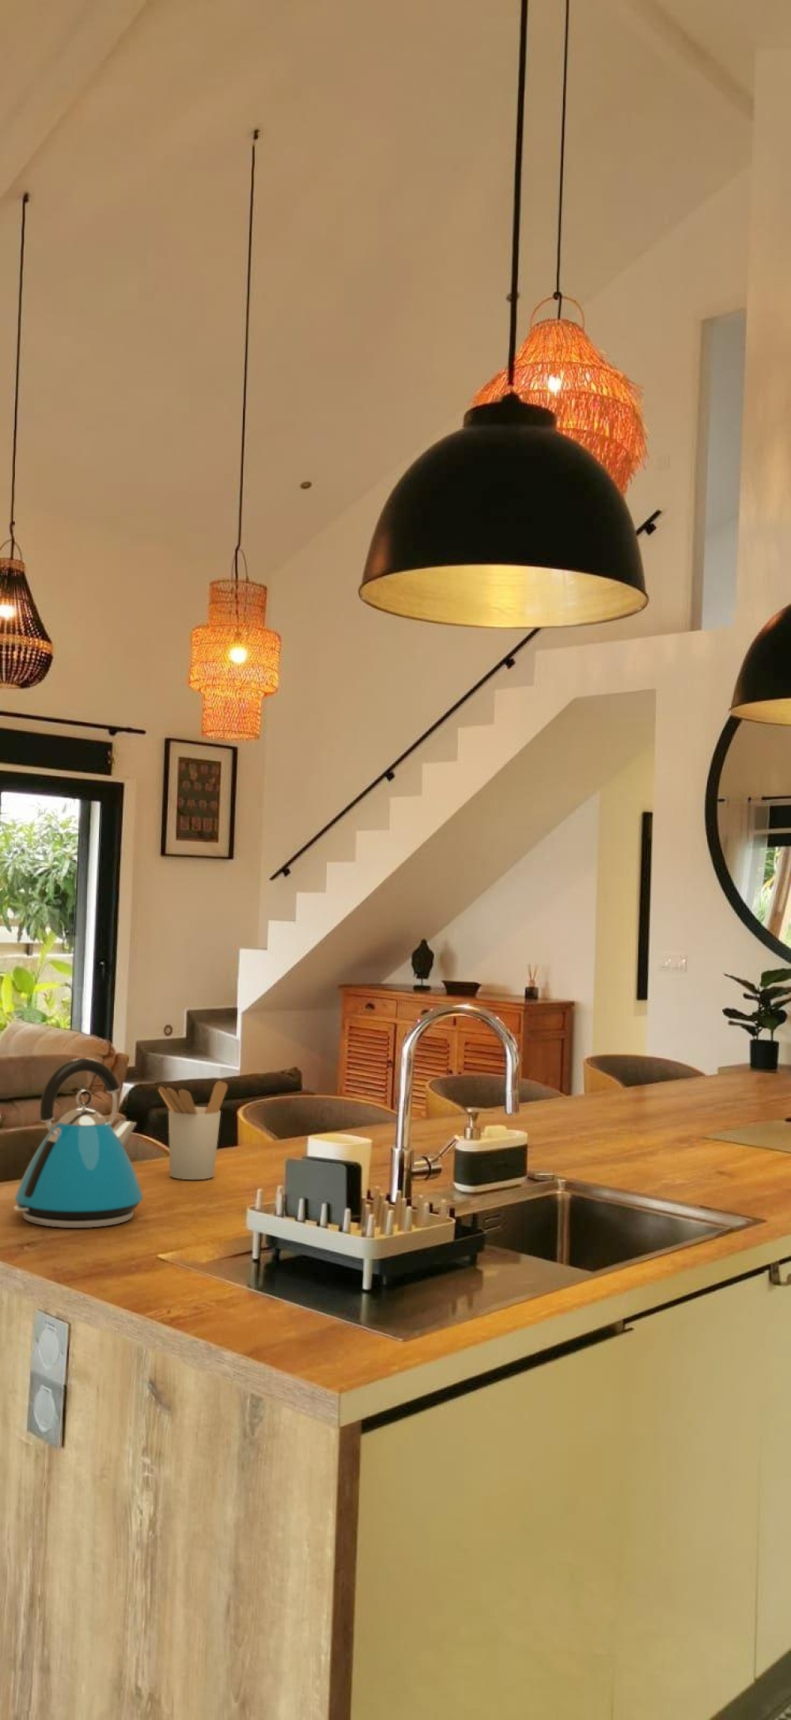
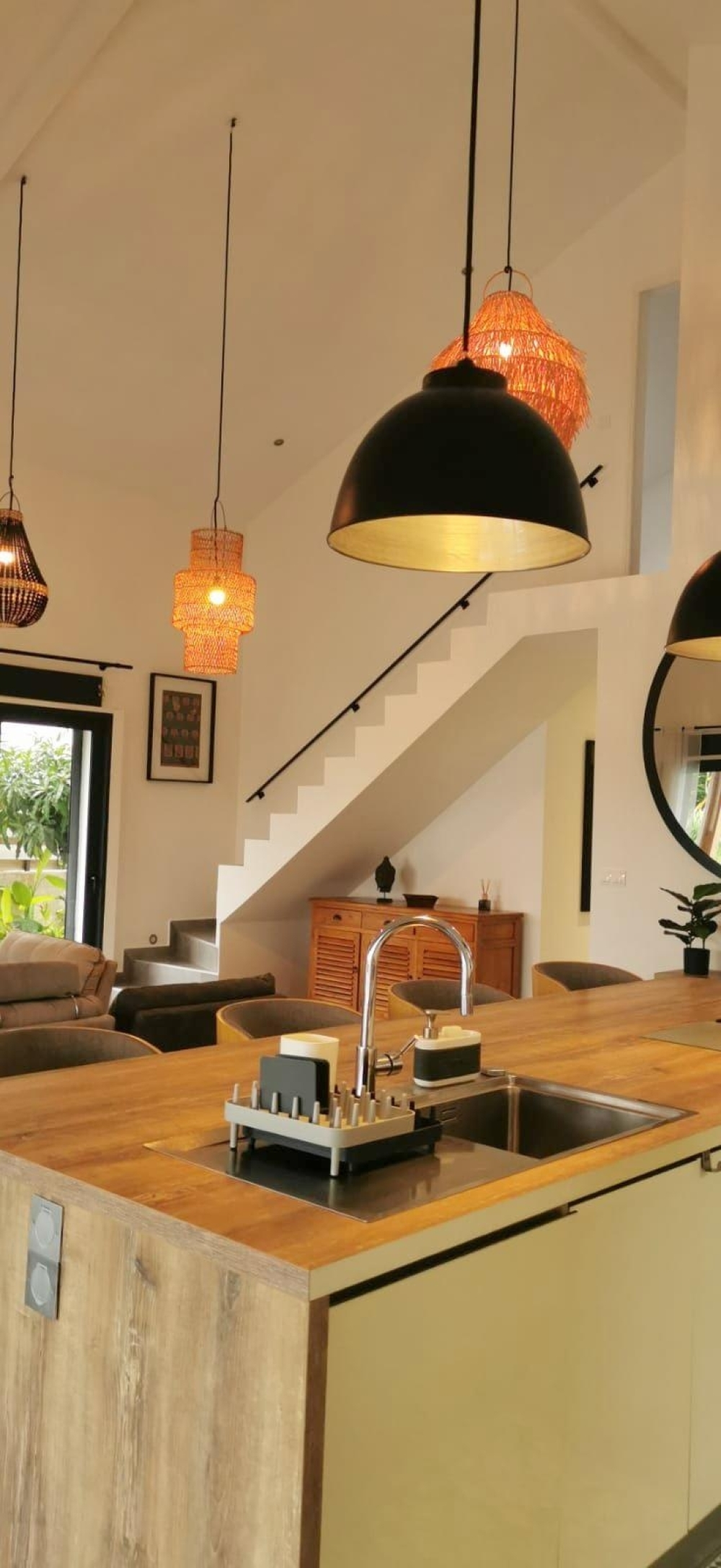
- kettle [13,1057,144,1229]
- utensil holder [157,1080,228,1180]
